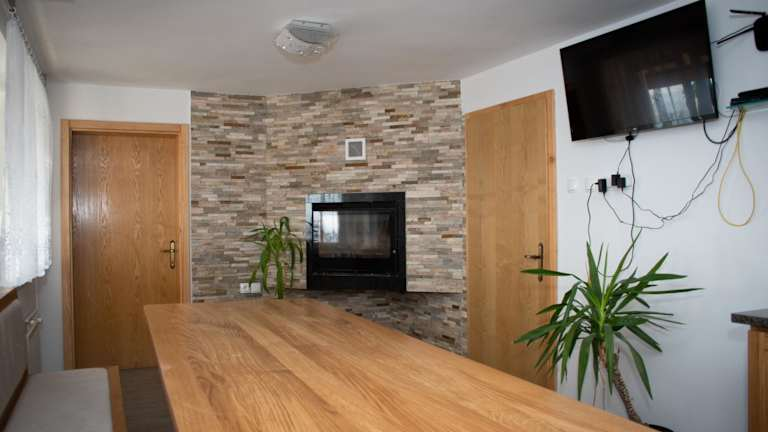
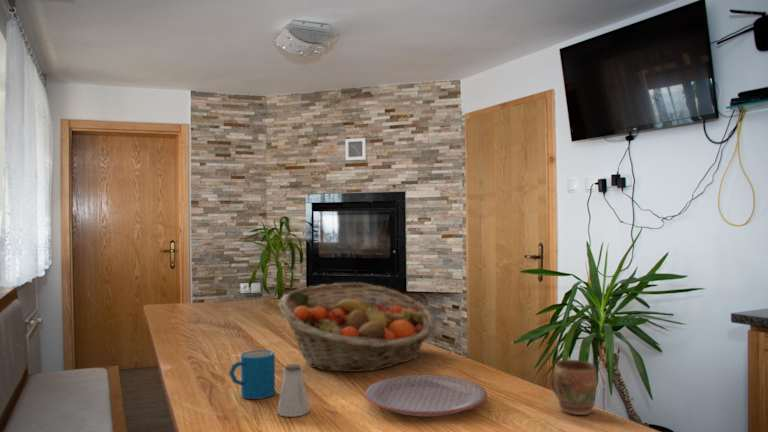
+ saltshaker [276,363,311,418]
+ plate [364,374,488,417]
+ fruit basket [278,282,437,373]
+ mug [550,359,598,416]
+ mug [228,349,276,400]
